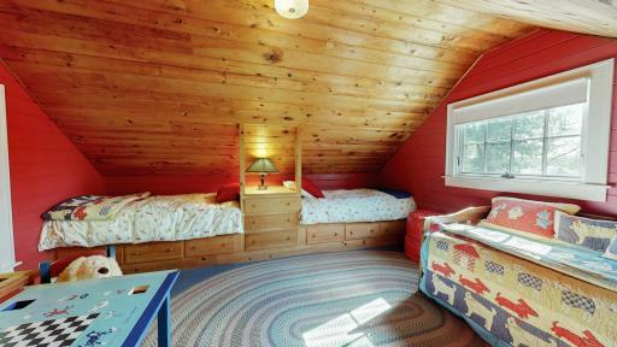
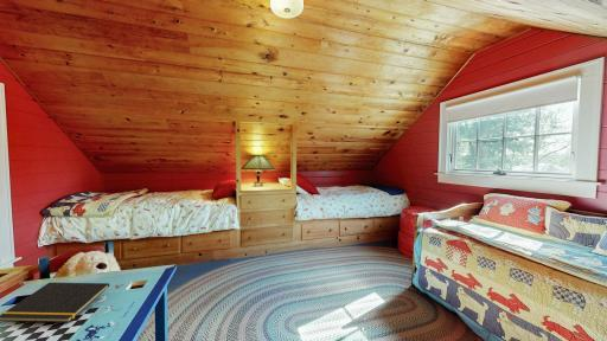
+ notepad [0,282,110,323]
